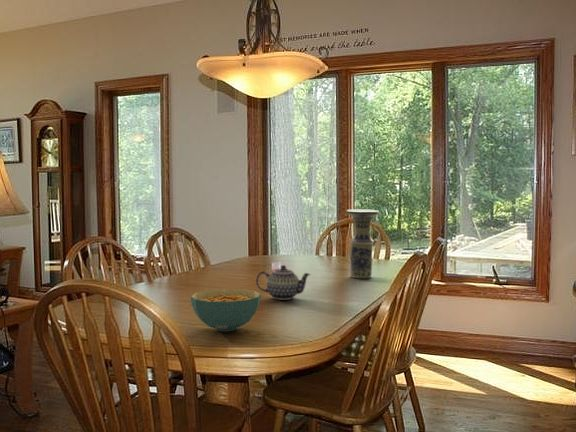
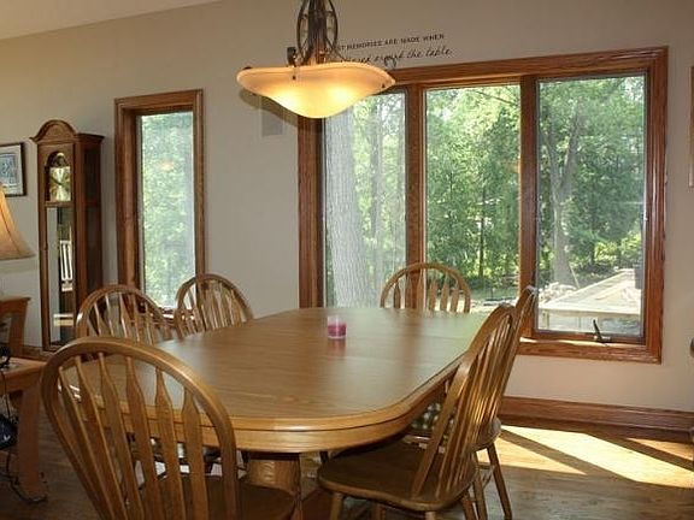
- teapot [255,264,312,301]
- cereal bowl [190,288,262,332]
- vase [346,208,379,279]
